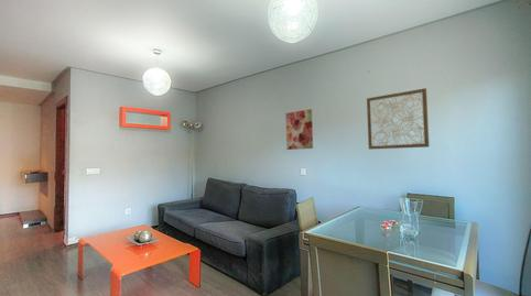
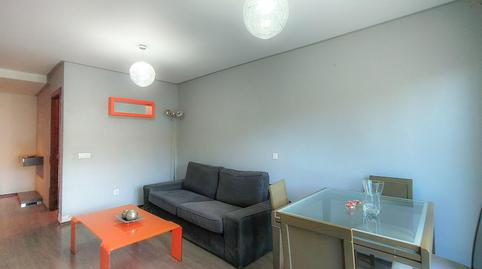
- wall art [284,108,314,151]
- wall art [366,87,430,151]
